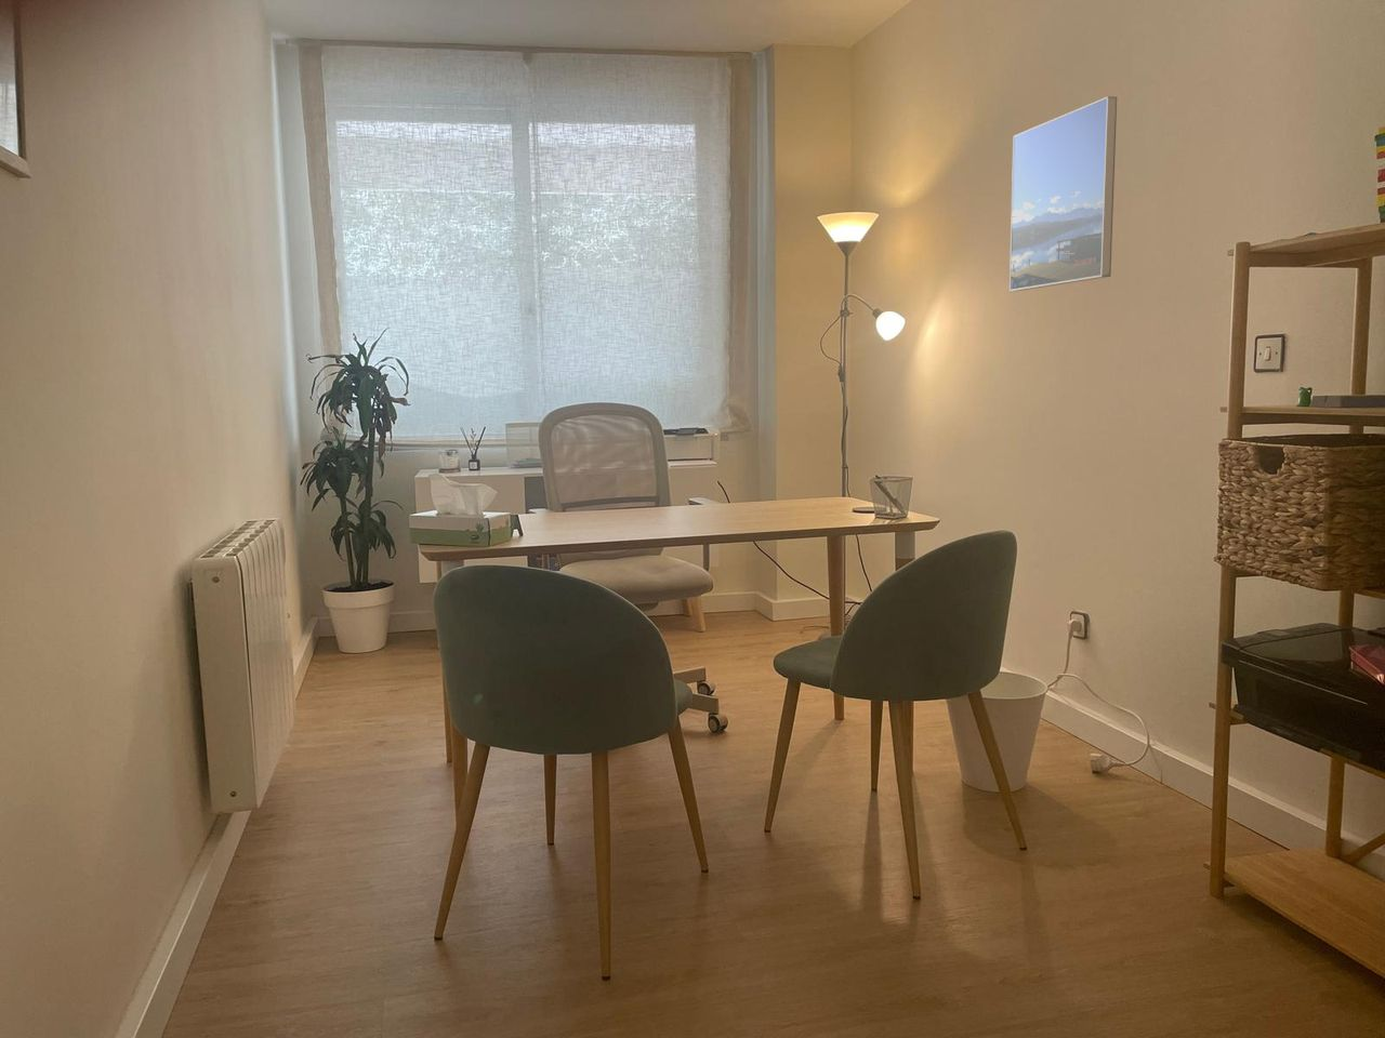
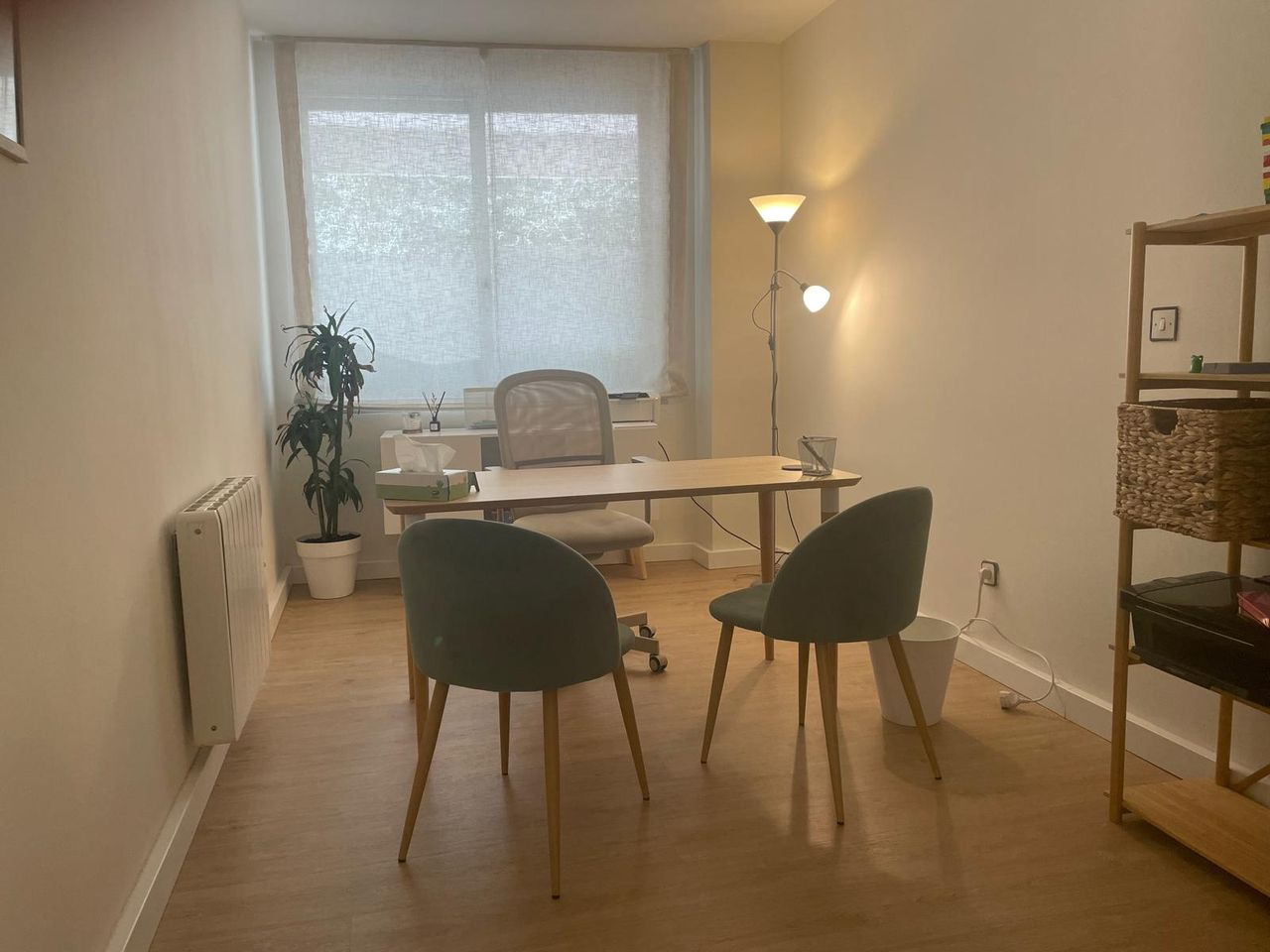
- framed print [1009,95,1118,292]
